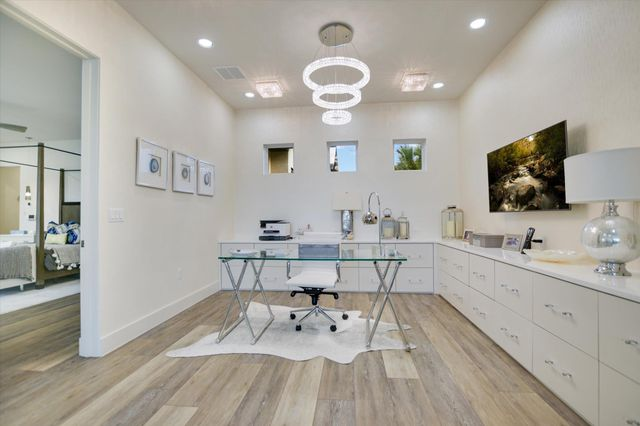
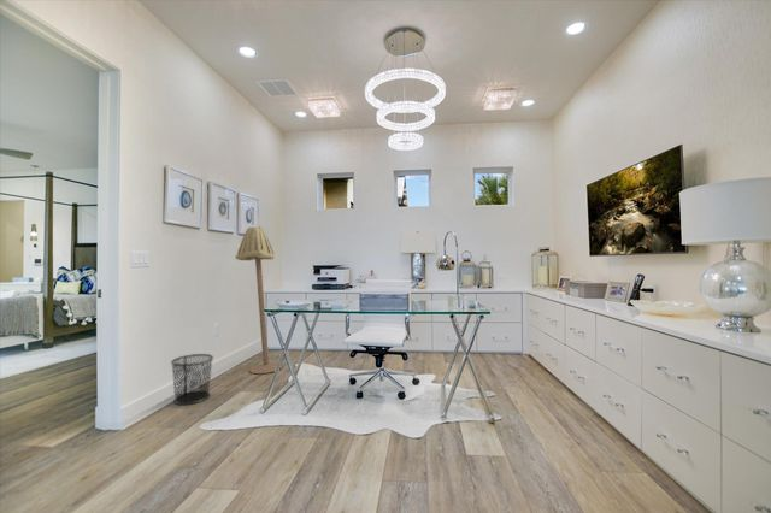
+ floor lamp [234,225,283,375]
+ waste bin [170,353,214,406]
